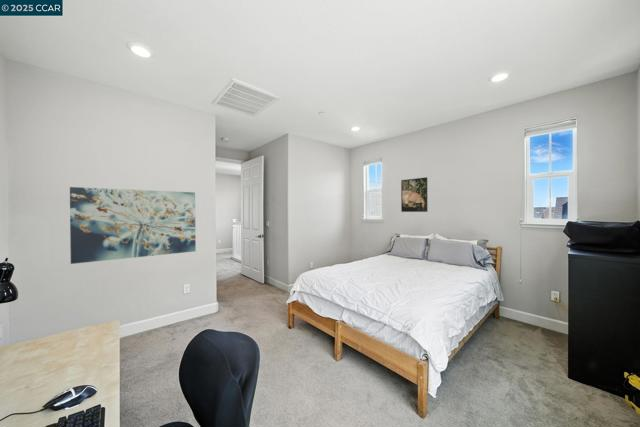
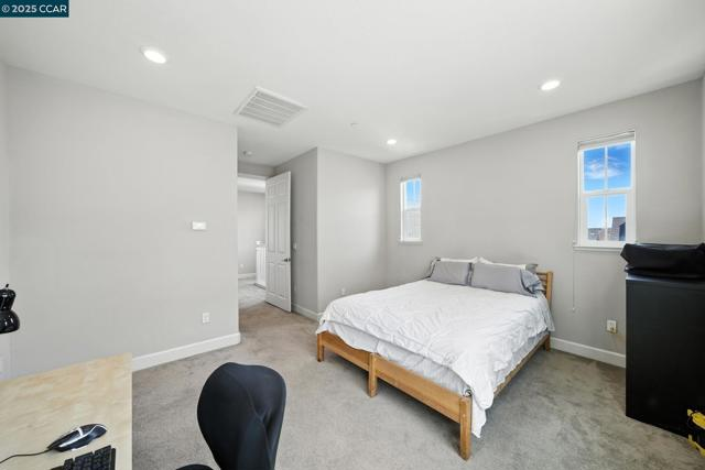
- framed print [400,176,428,213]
- wall art [69,186,197,265]
